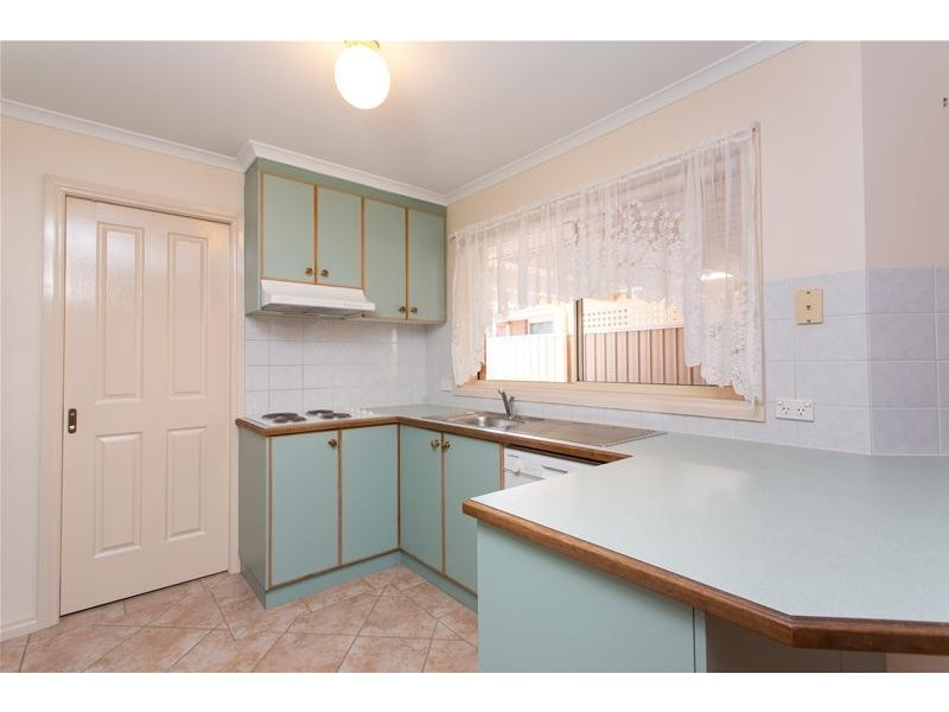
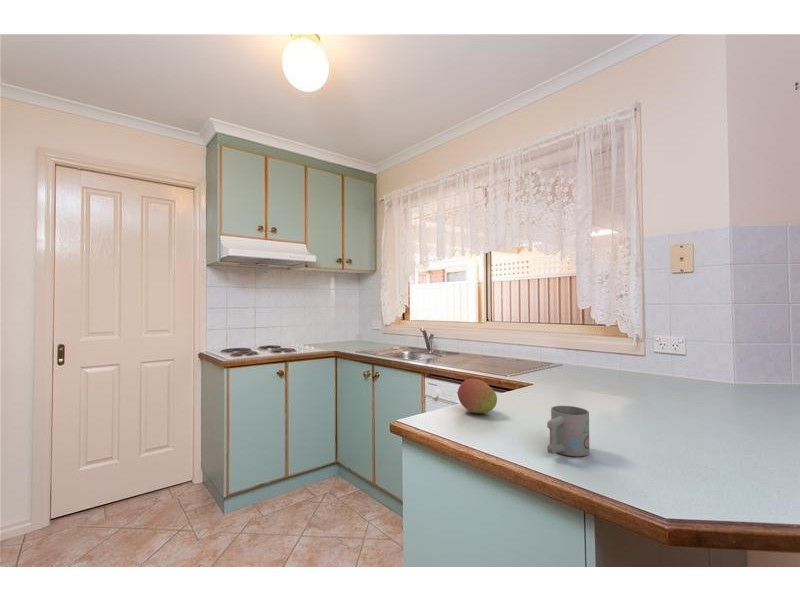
+ fruit [457,378,498,414]
+ mug [546,405,590,457]
